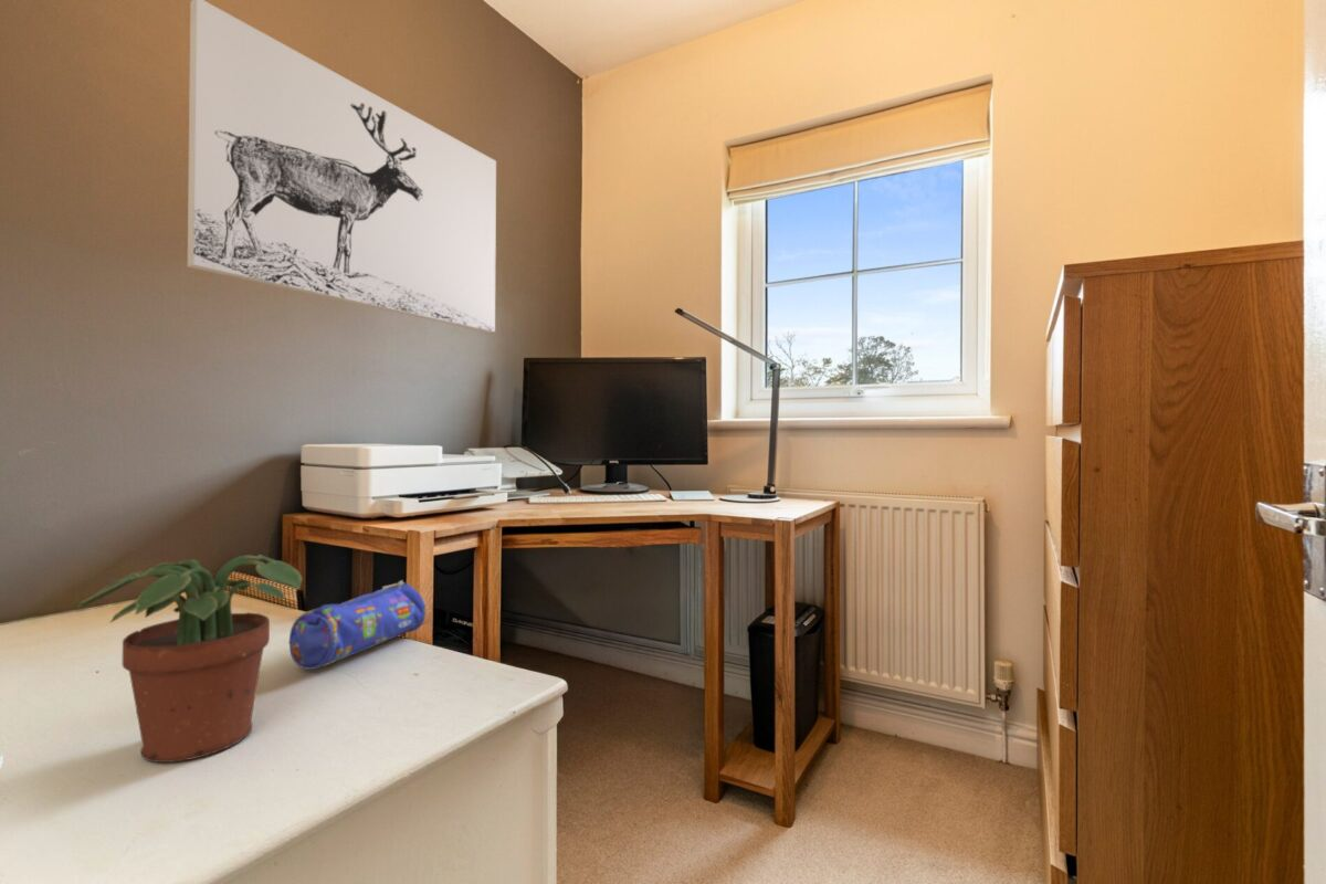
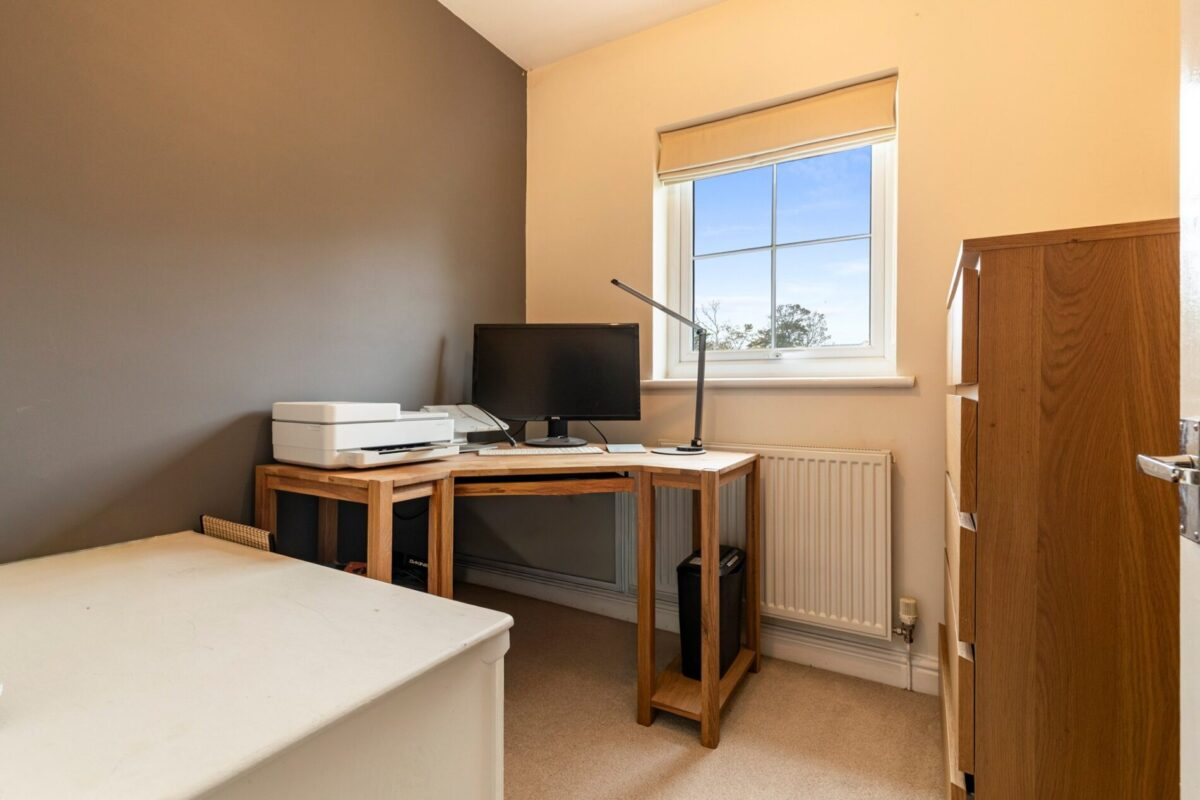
- pencil case [288,579,427,671]
- potted plant [76,554,303,764]
- wall art [187,0,497,334]
